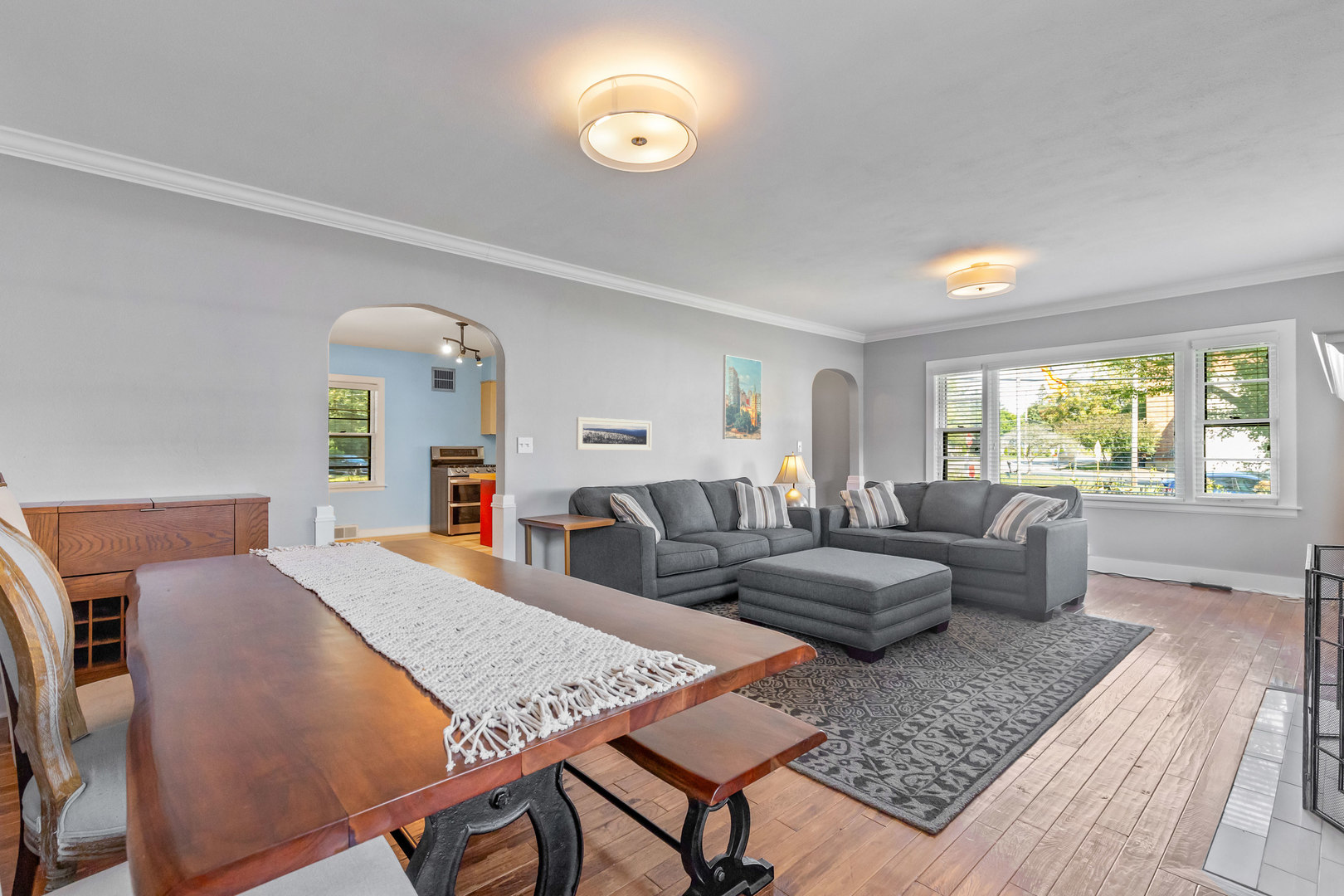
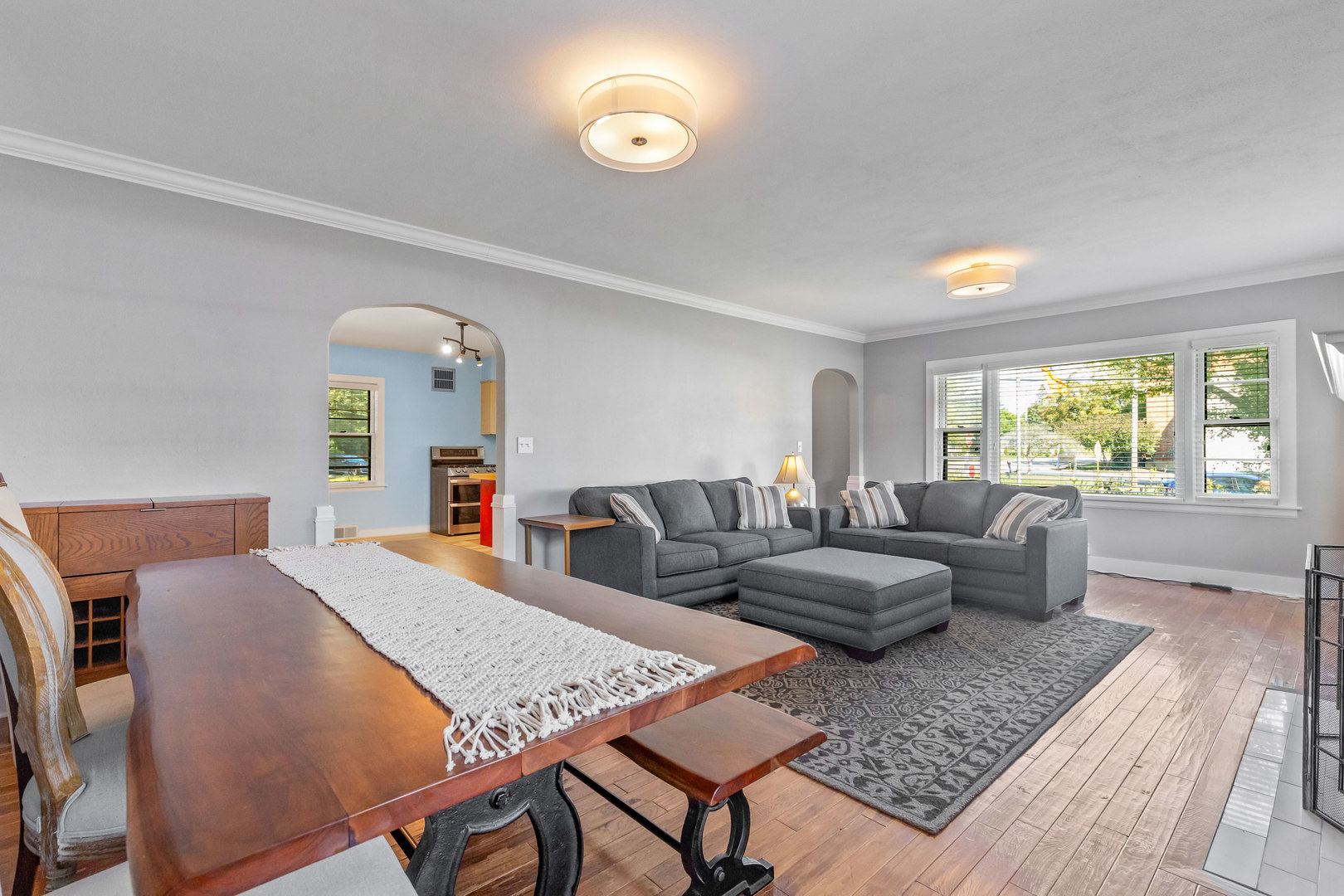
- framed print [576,416,653,451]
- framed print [722,354,762,441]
